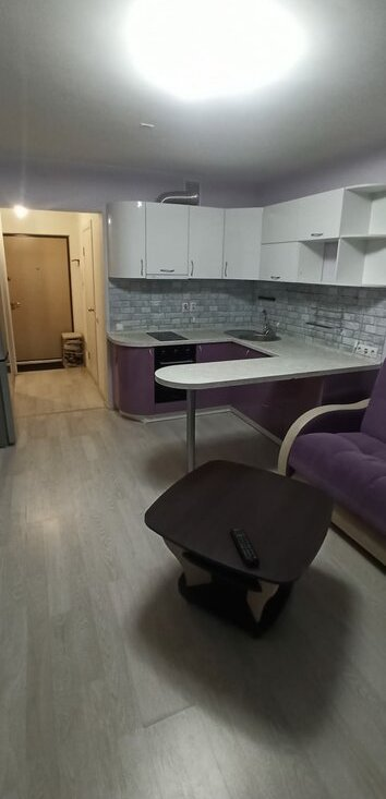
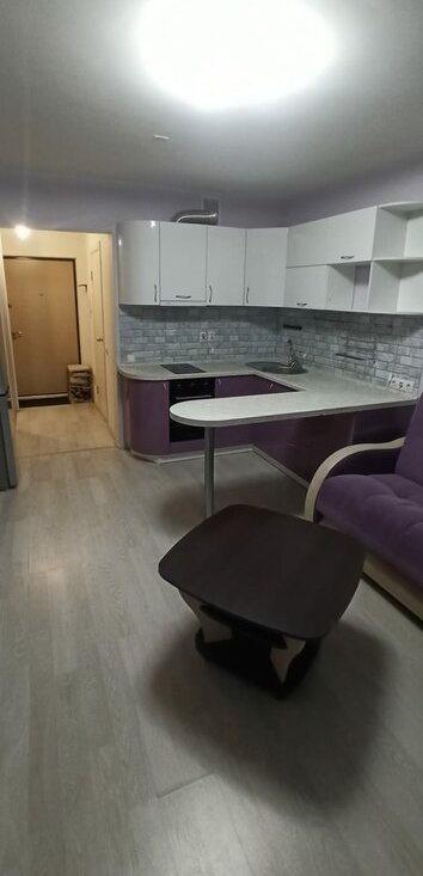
- remote control [229,526,261,570]
